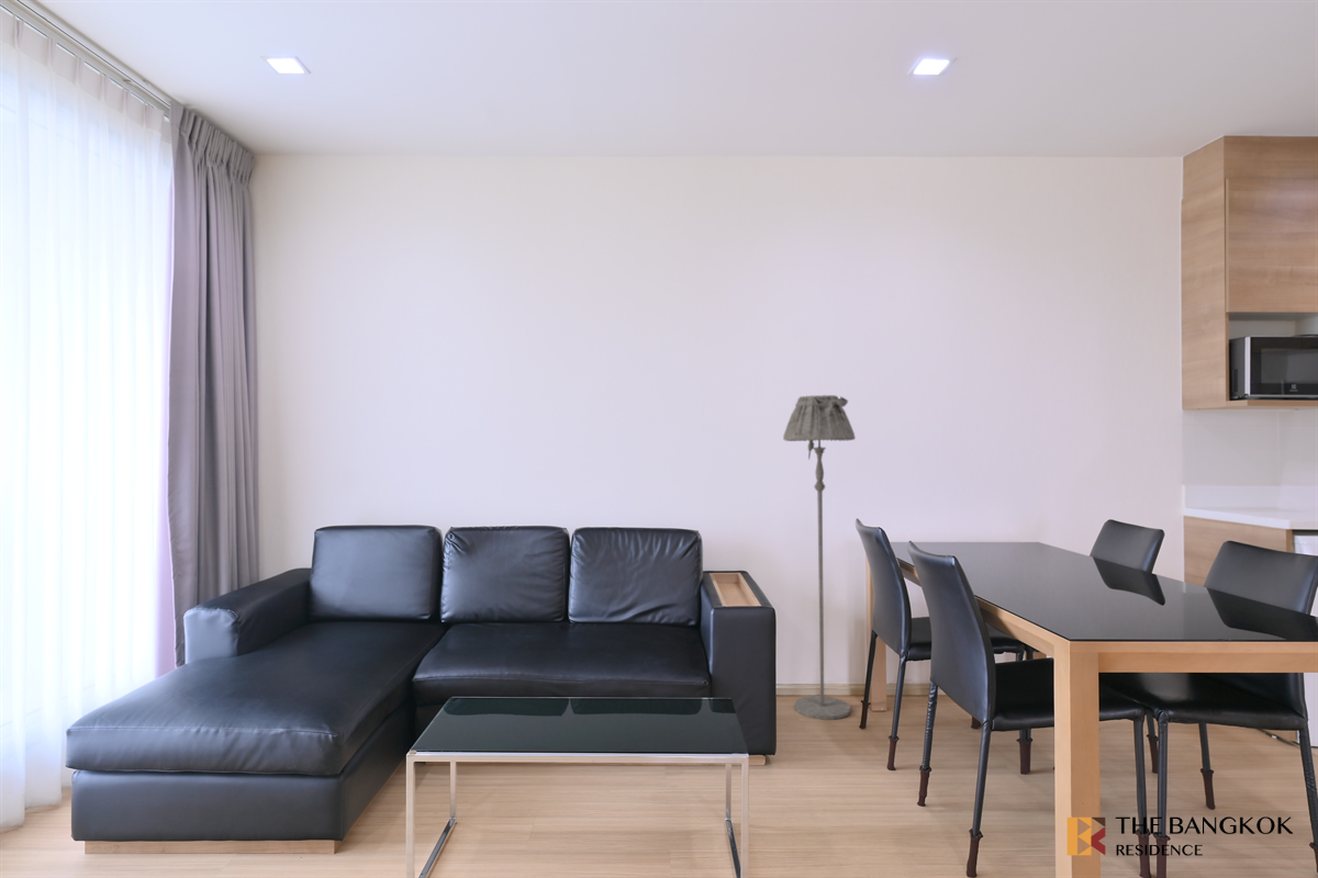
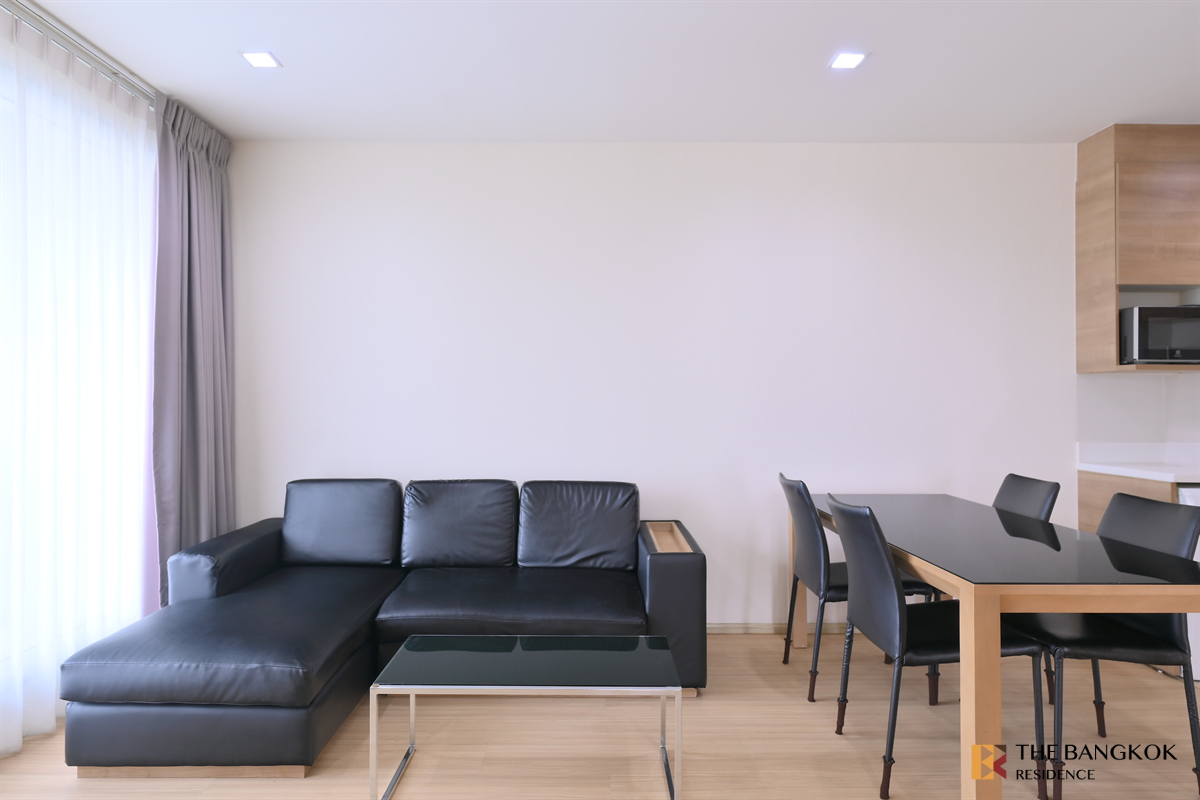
- floor lamp [782,394,857,721]
